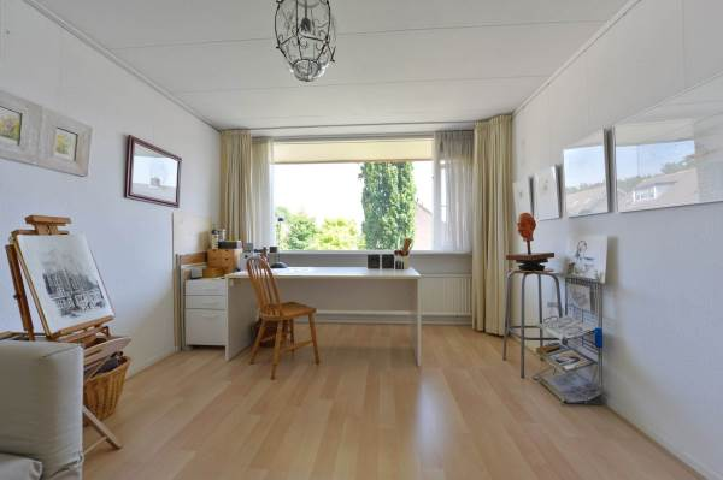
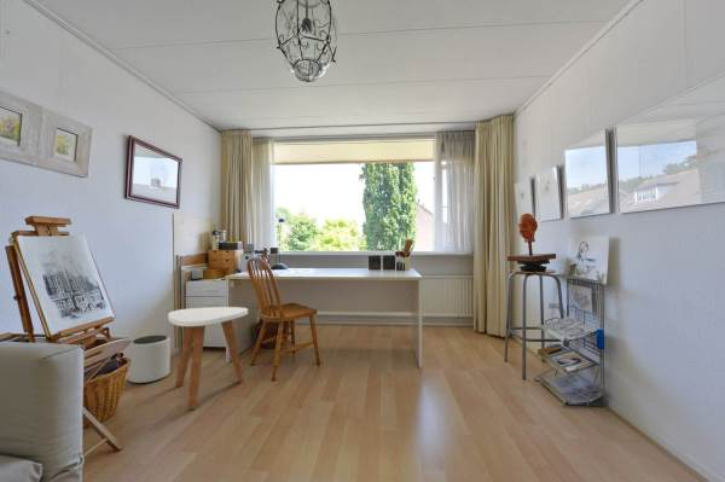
+ plant pot [127,333,172,384]
+ side table [167,306,249,411]
